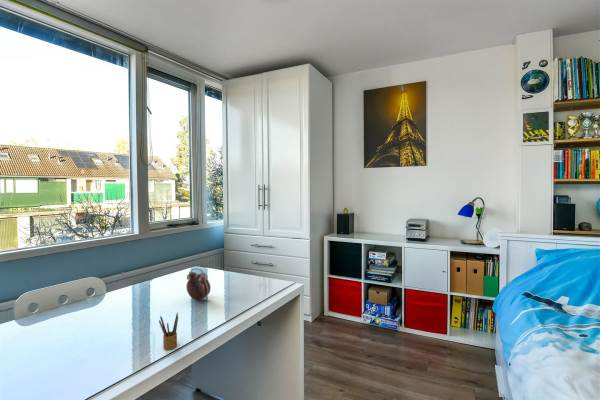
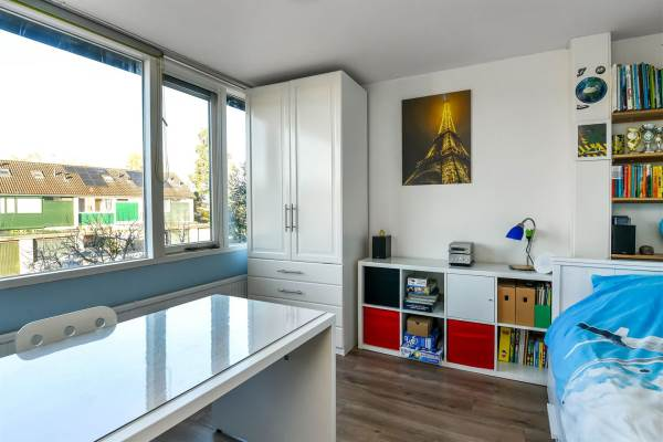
- pencil box [158,311,179,351]
- alarm clock [185,267,212,303]
